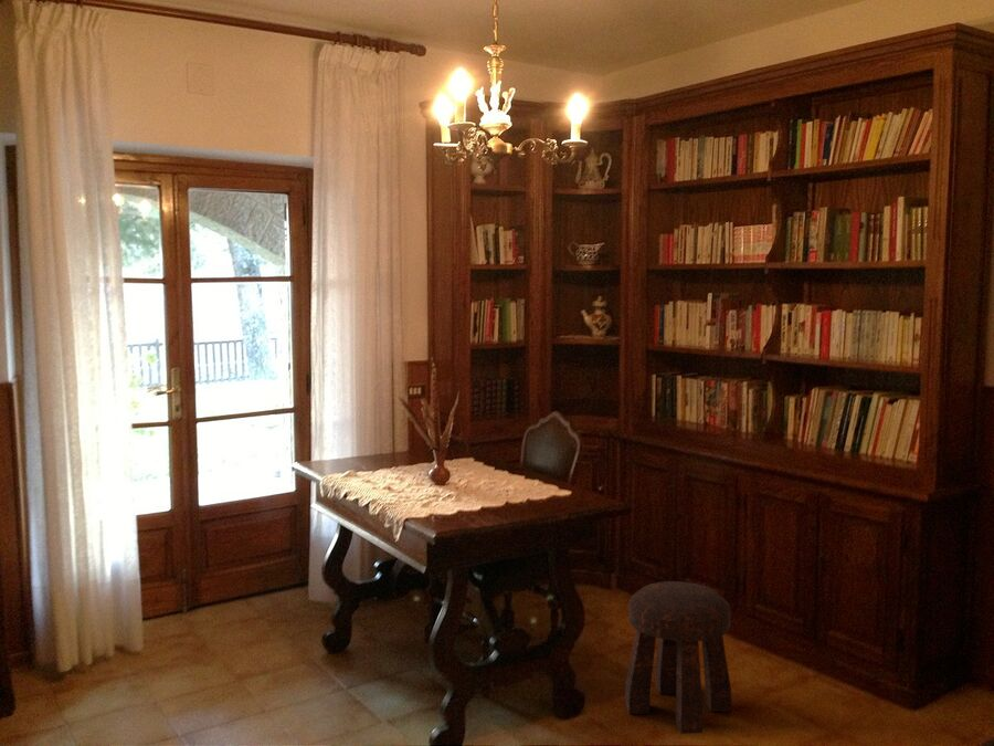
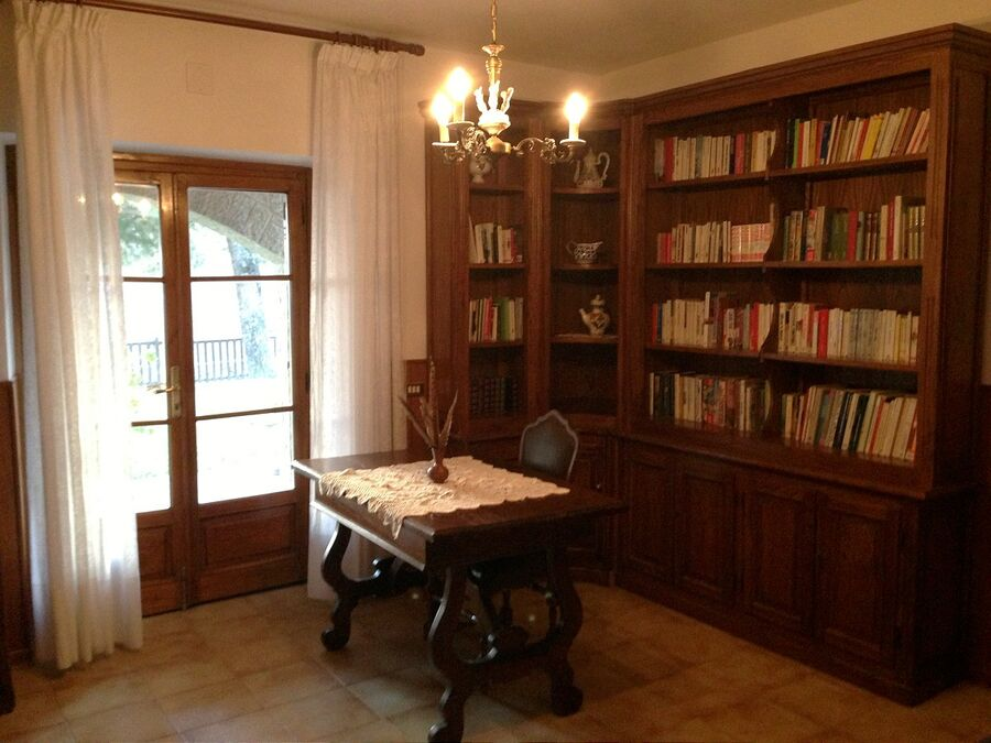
- stool [624,580,732,735]
